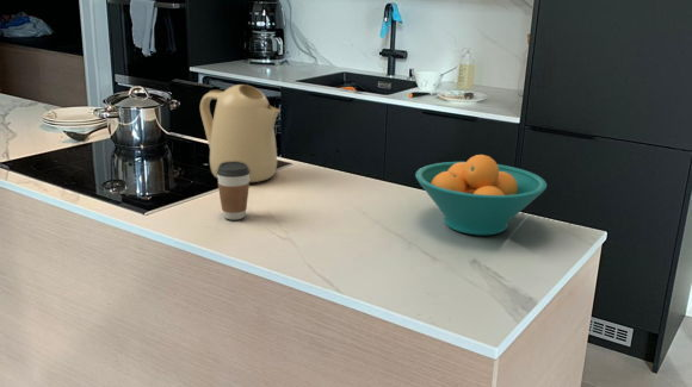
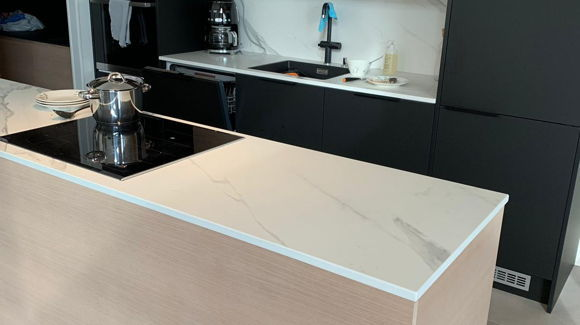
- kettle [199,83,282,183]
- fruit bowl [414,154,548,236]
- coffee cup [216,161,251,220]
